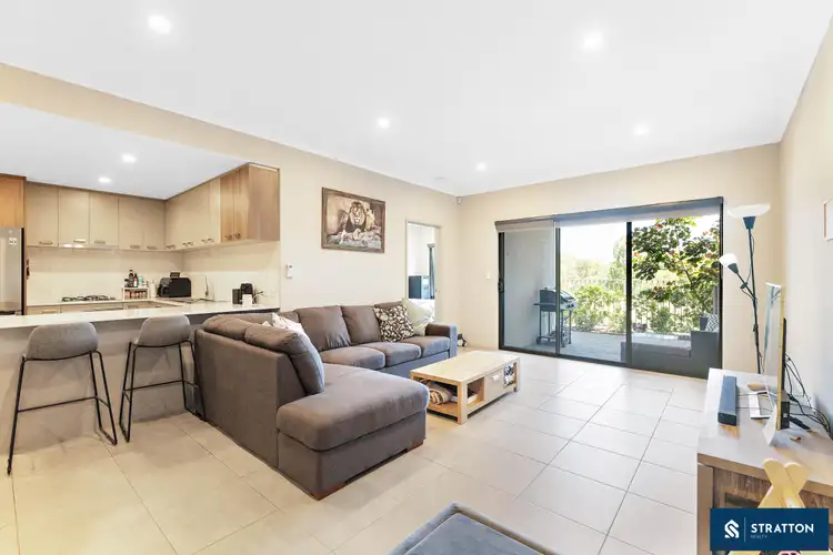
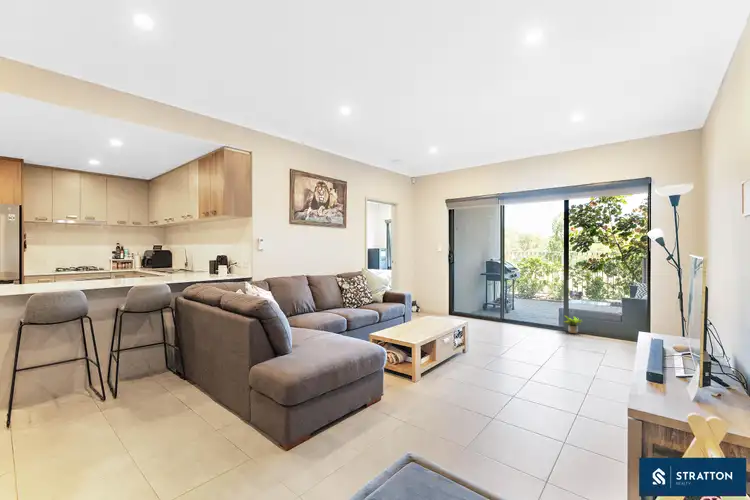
+ potted plant [562,315,584,334]
